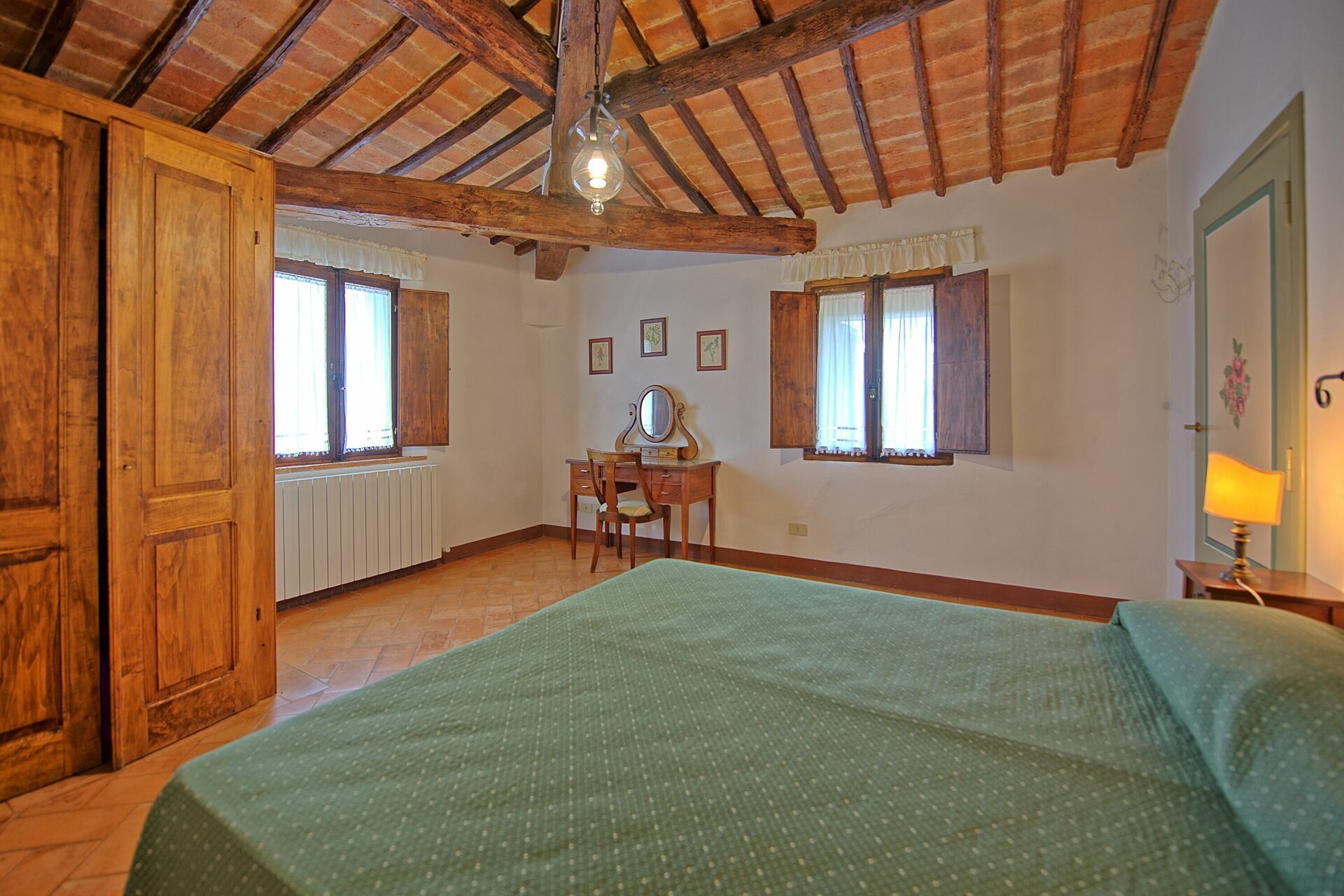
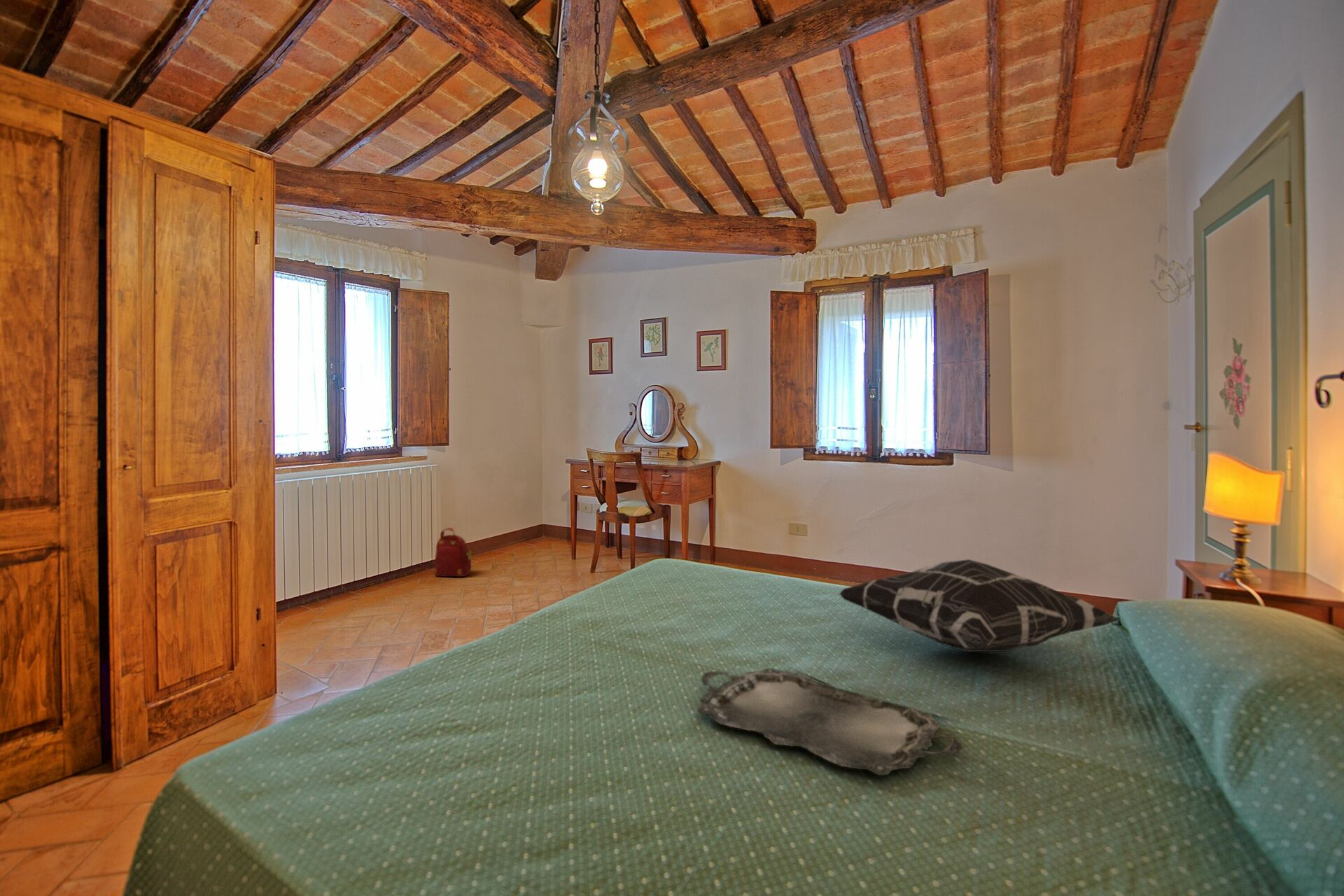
+ decorative pillow [838,559,1121,652]
+ backpack [433,527,472,577]
+ serving tray [696,668,963,776]
